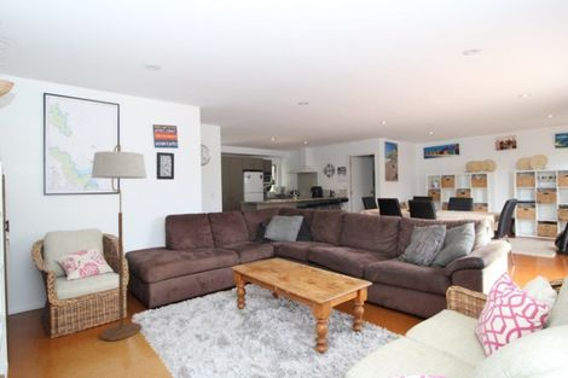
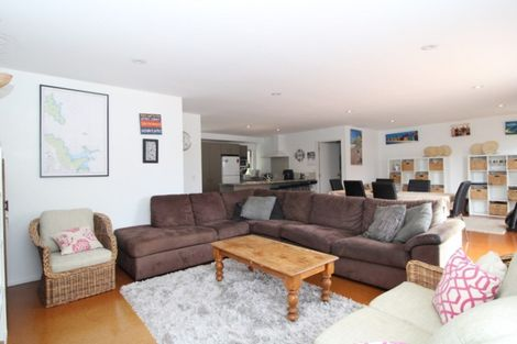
- floor lamp [91,144,147,342]
